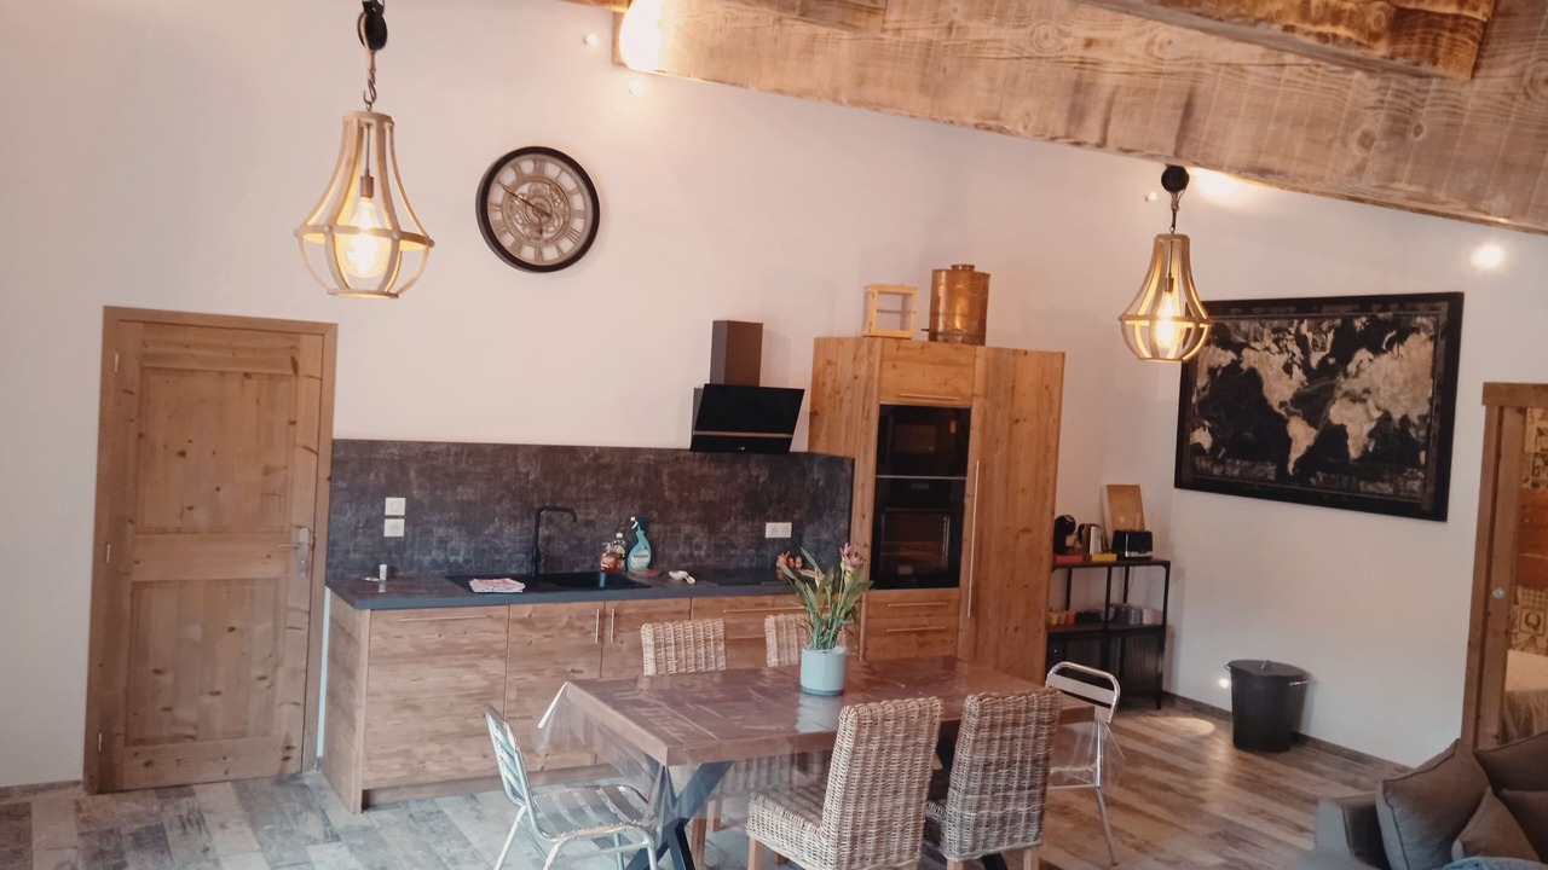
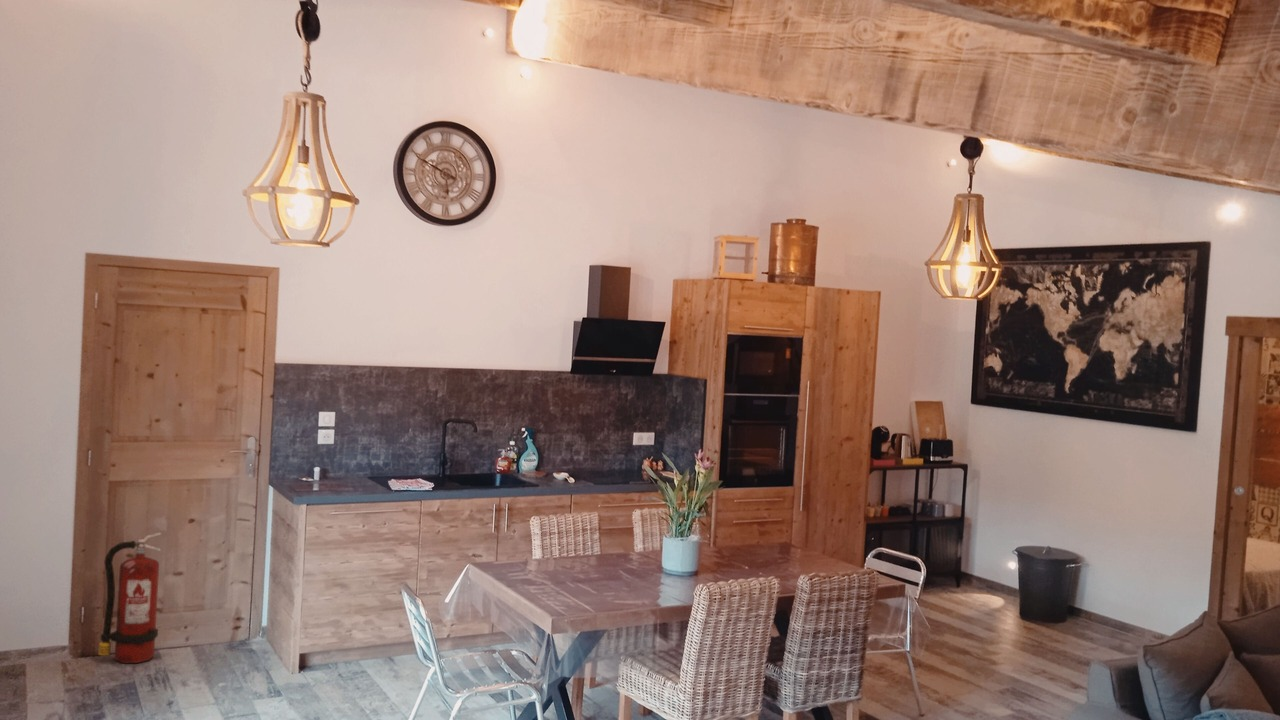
+ fire extinguisher [97,531,162,664]
